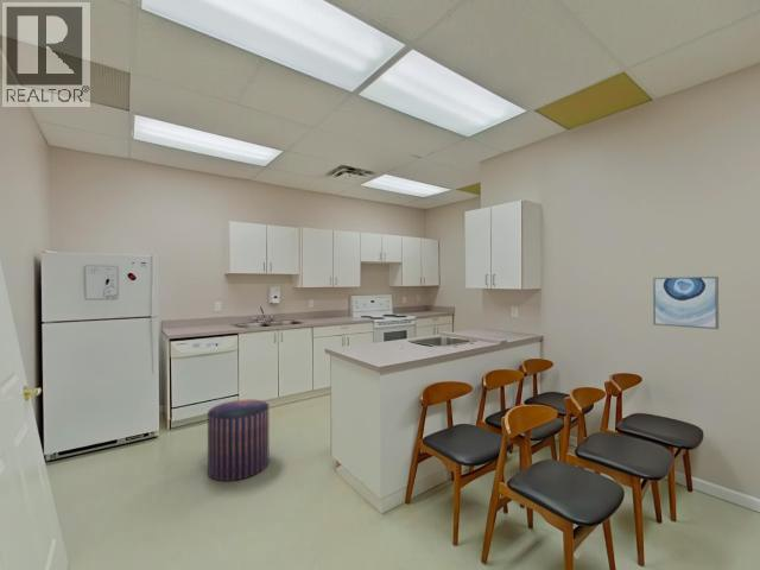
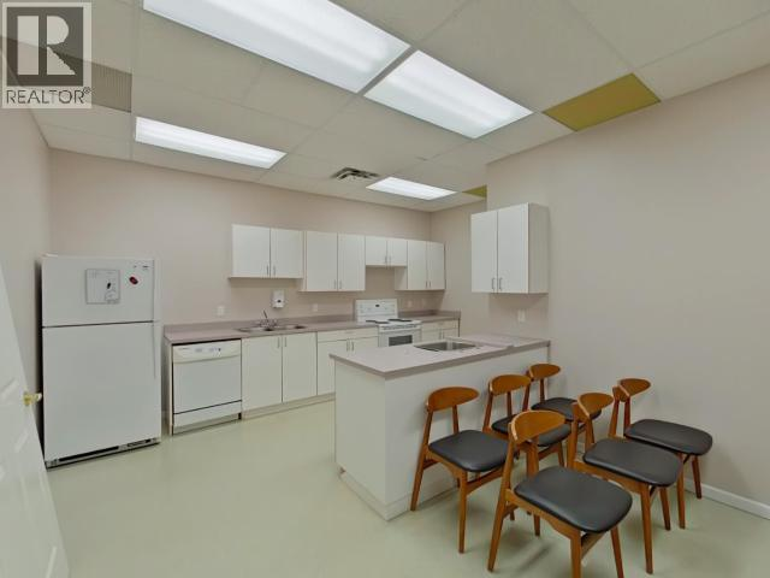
- wall art [652,276,720,330]
- stool [207,398,270,482]
